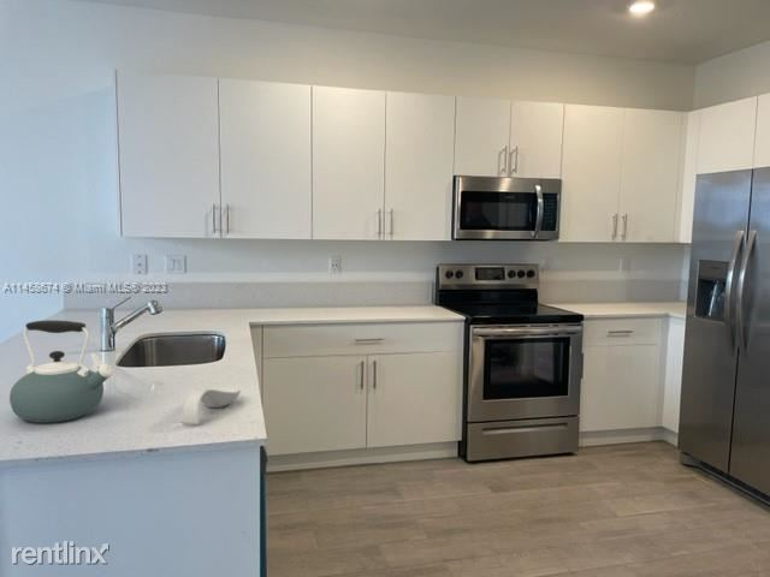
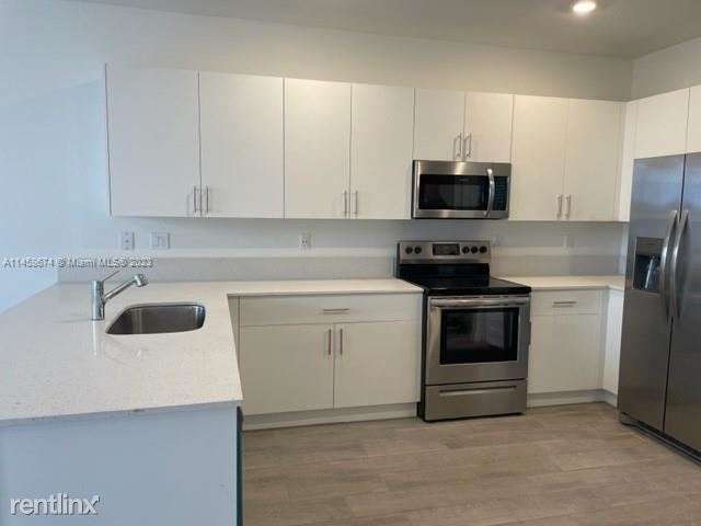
- kettle [8,319,114,424]
- spoon rest [179,386,242,426]
